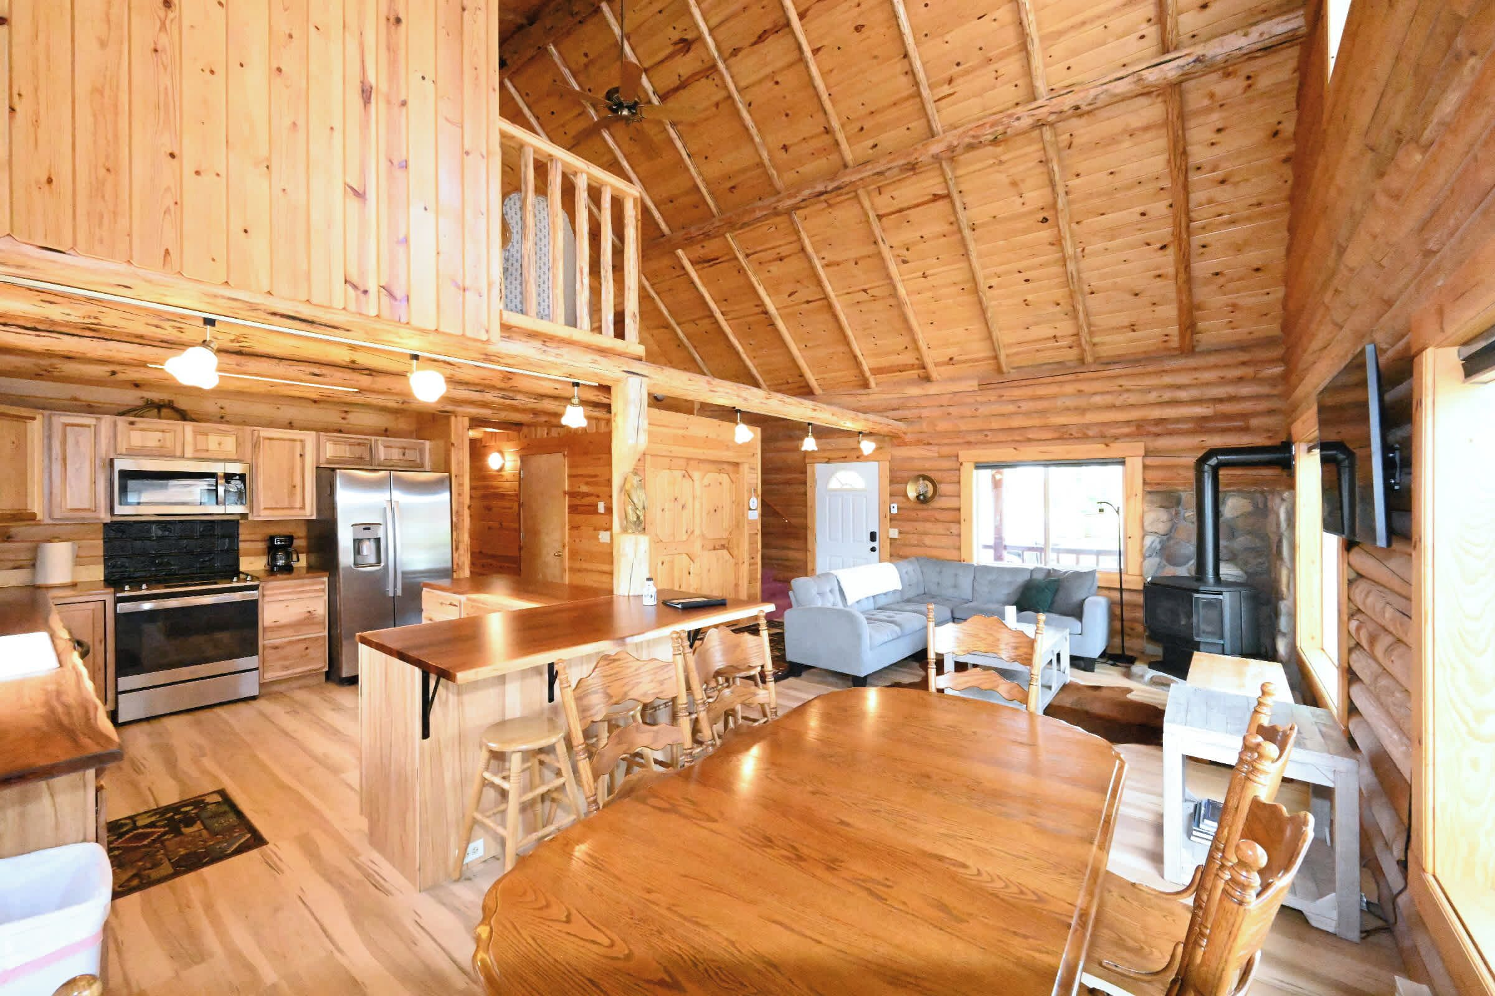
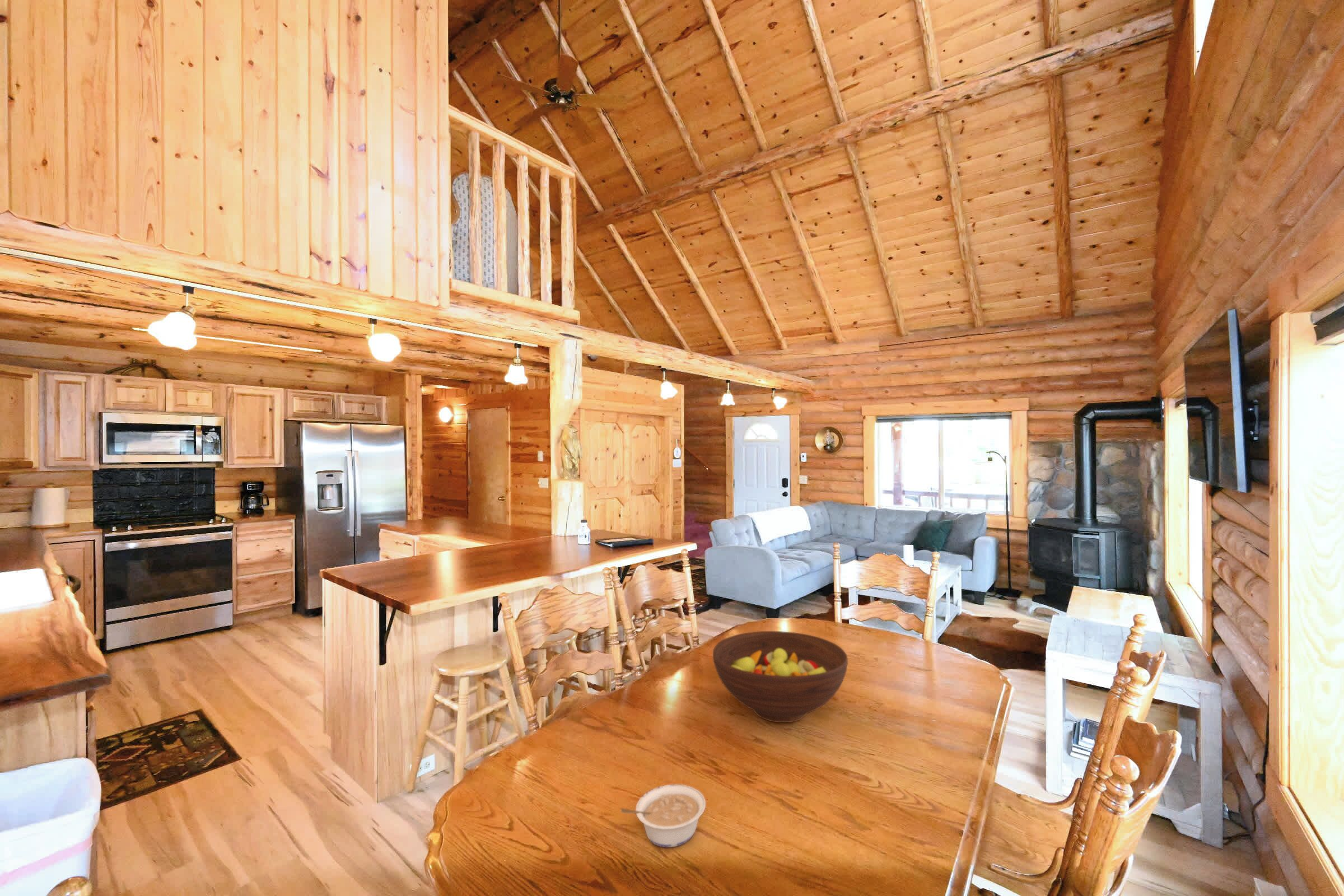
+ legume [620,784,706,848]
+ fruit bowl [712,631,848,723]
